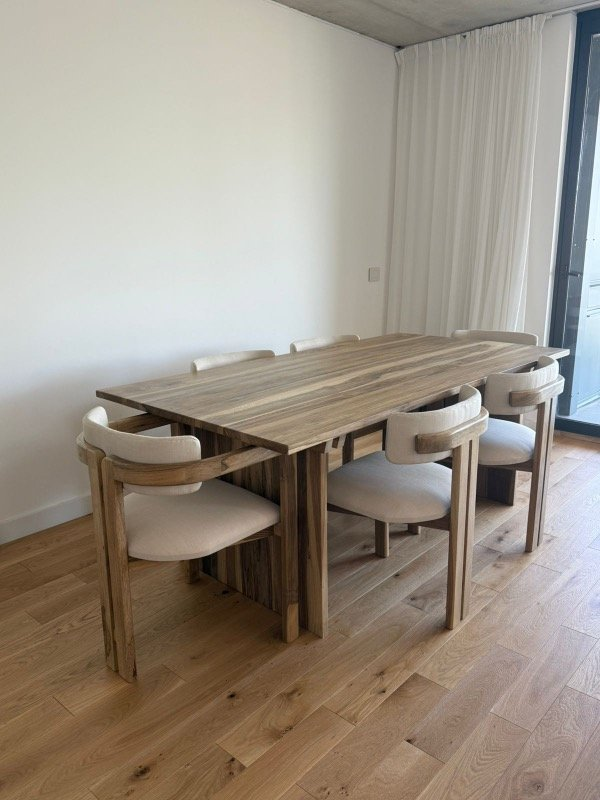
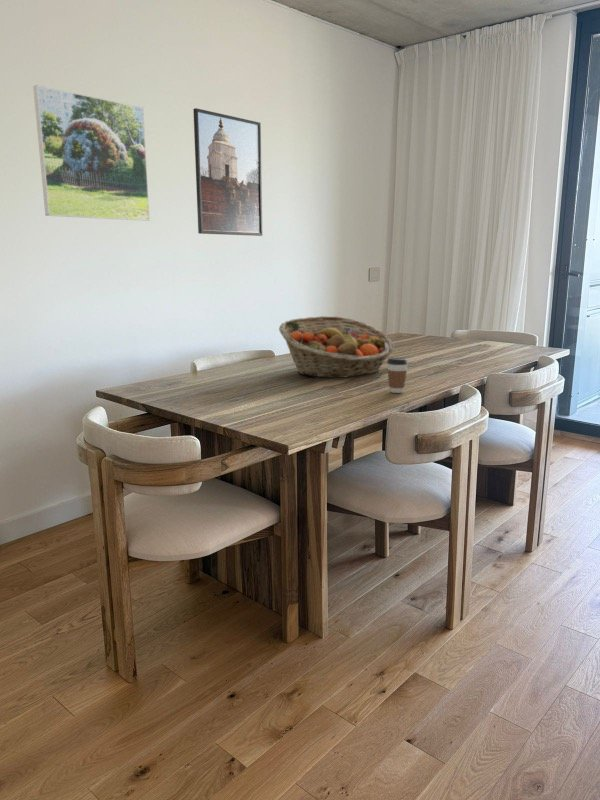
+ coffee cup [386,357,409,394]
+ fruit basket [278,315,395,379]
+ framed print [192,107,263,237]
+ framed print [32,84,151,222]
